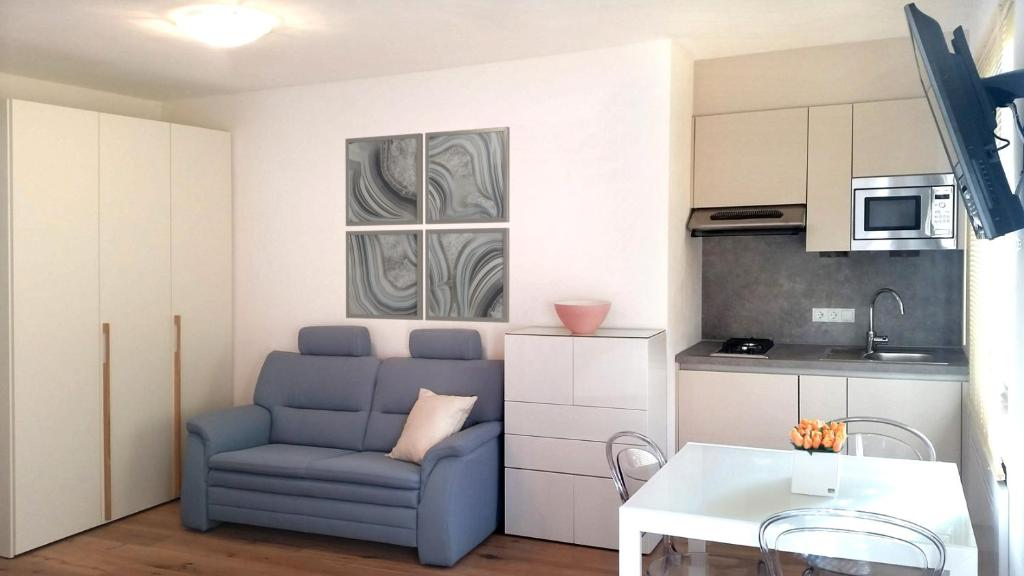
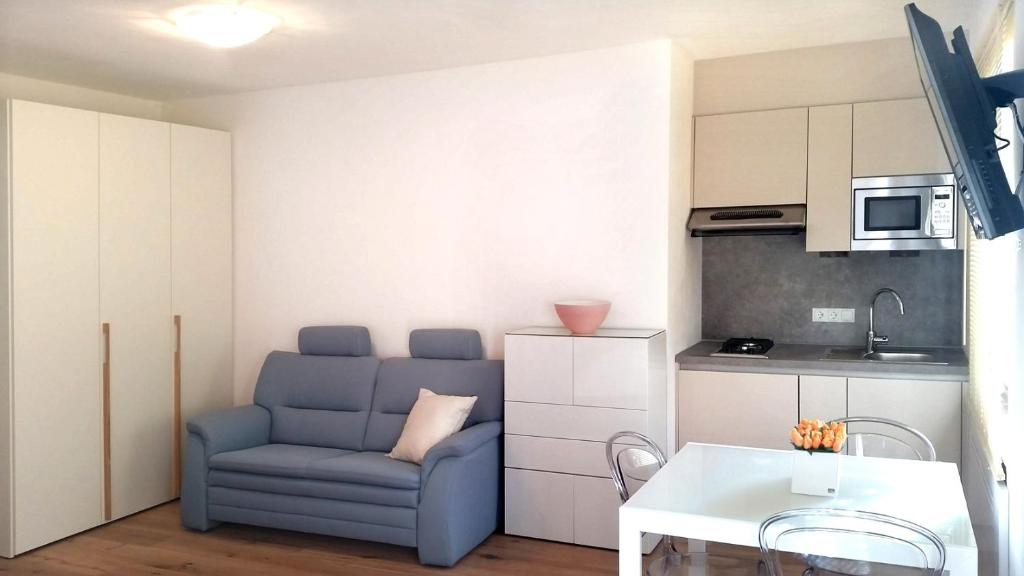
- wall art [344,126,511,324]
